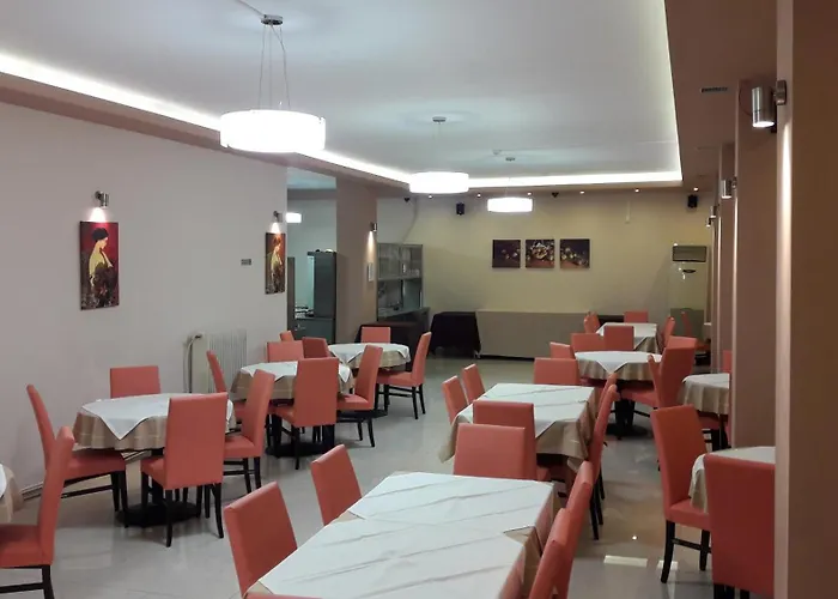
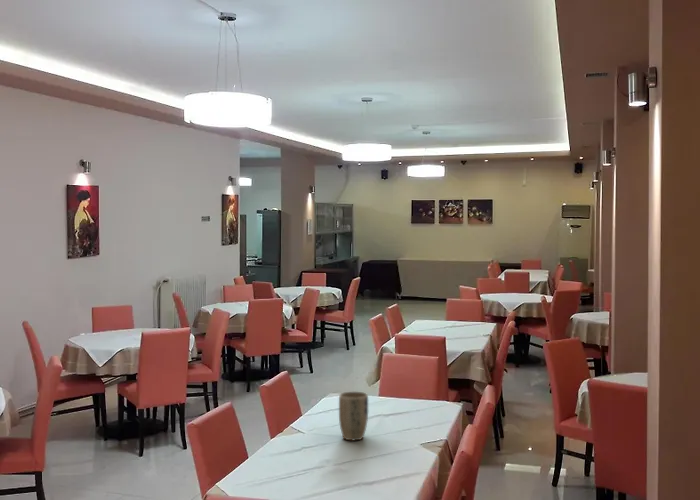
+ plant pot [338,391,369,442]
